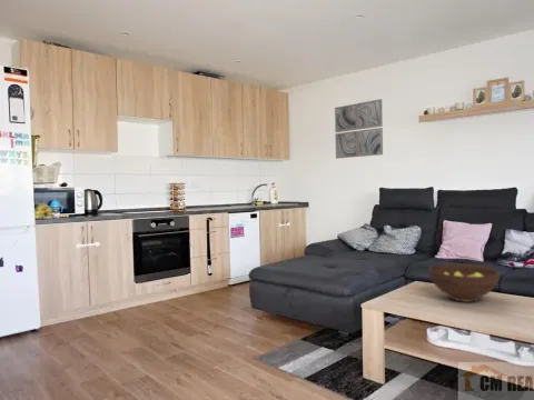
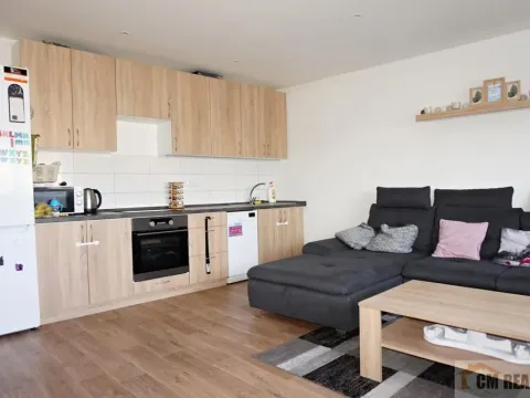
- wall art [334,98,384,160]
- fruit bowl [427,263,501,303]
